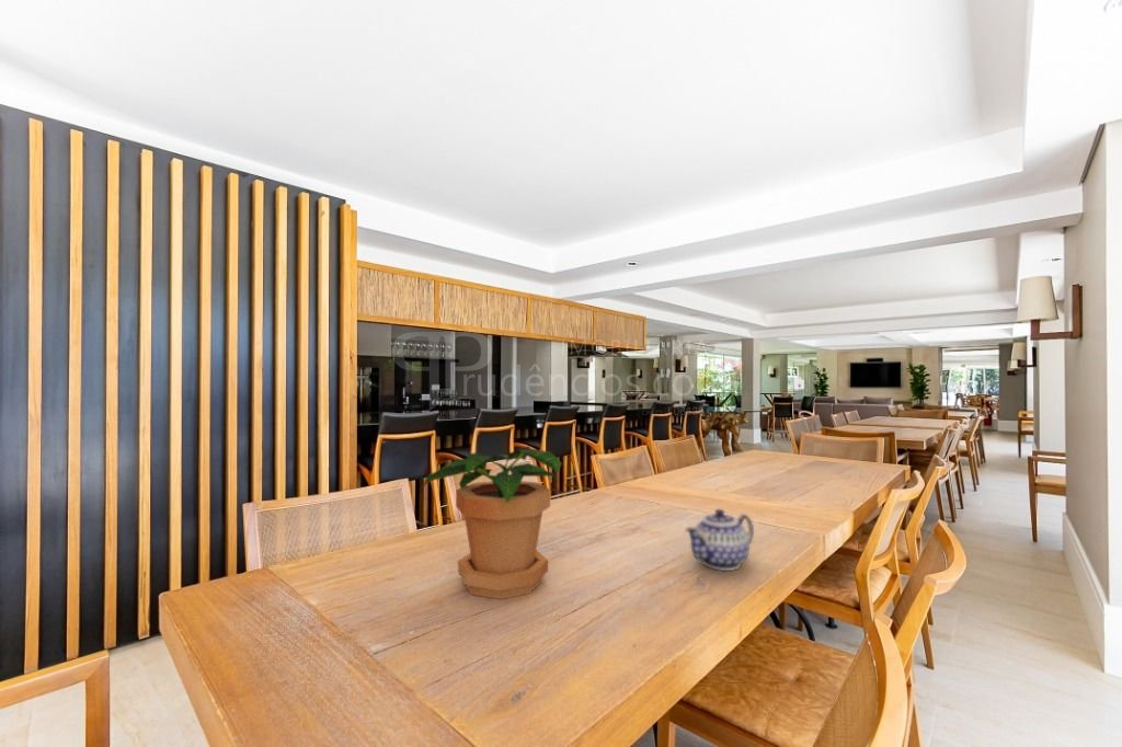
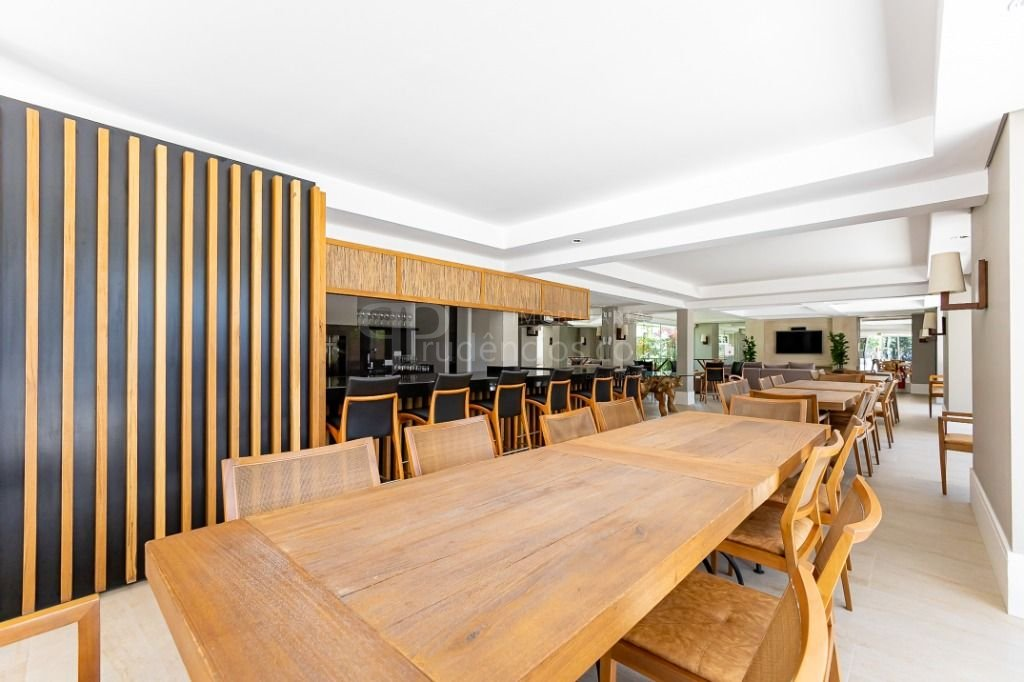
- potted plant [421,445,563,600]
- teapot [684,508,755,572]
